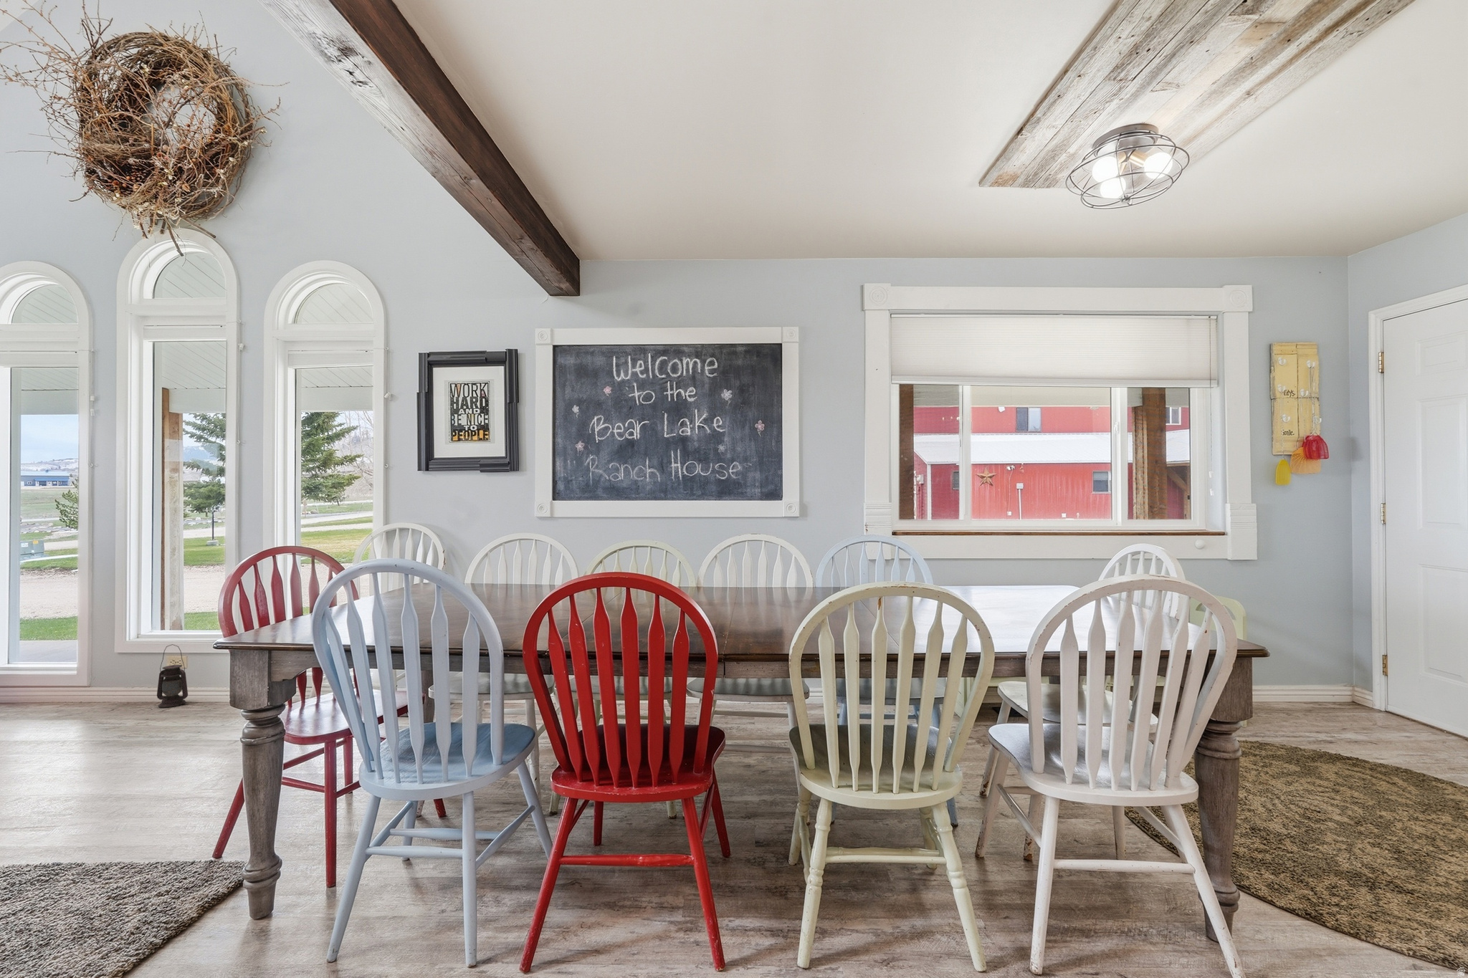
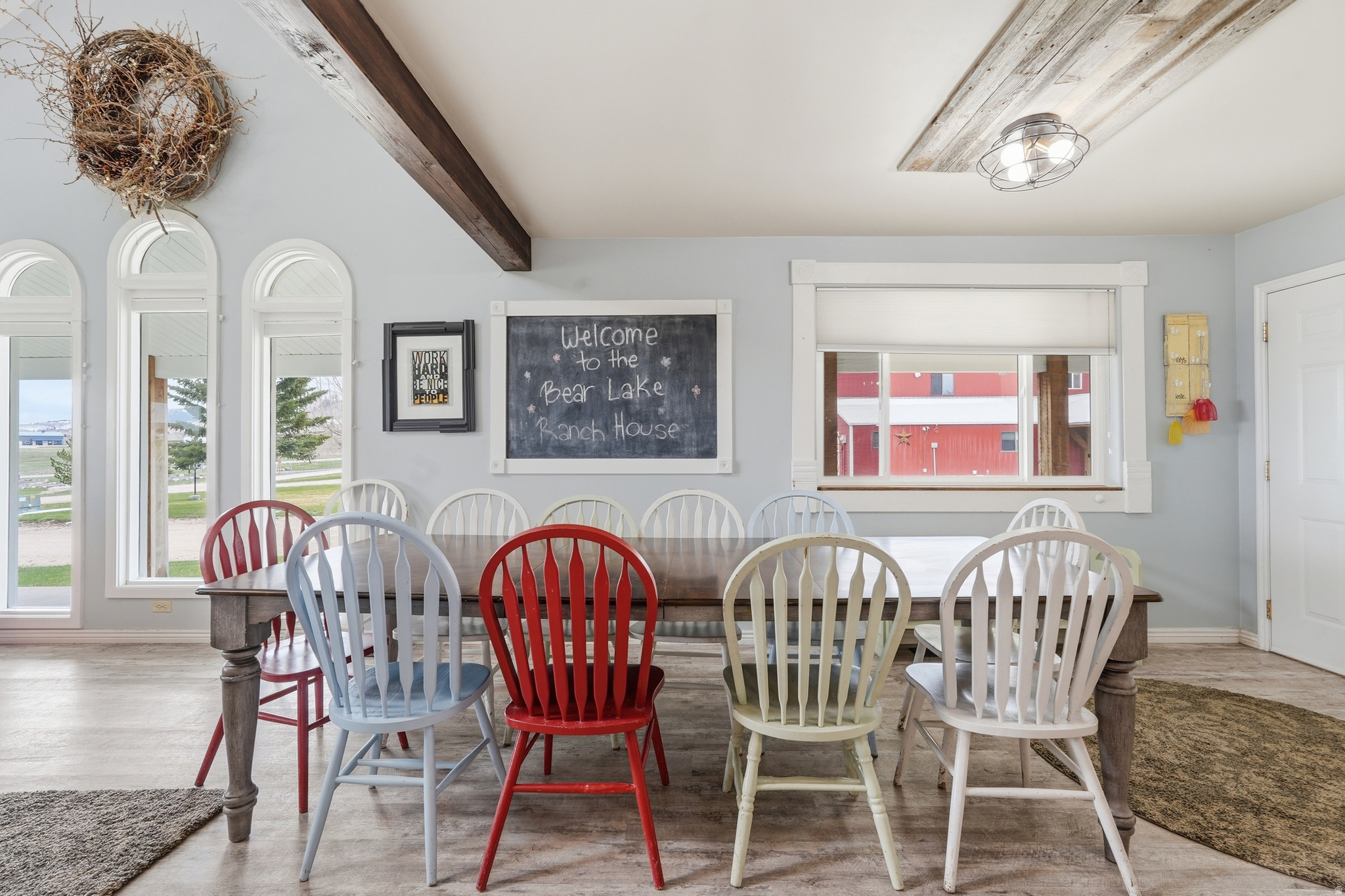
- lantern [156,644,189,708]
